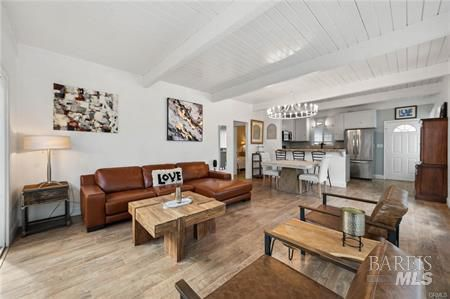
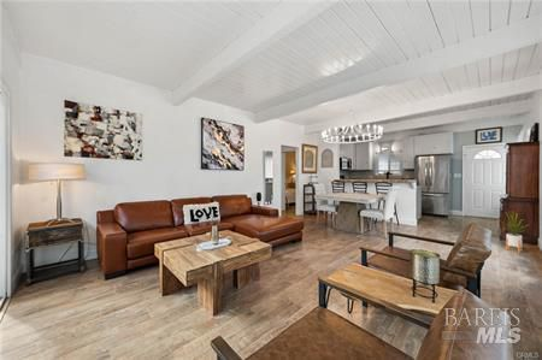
+ house plant [497,212,531,254]
